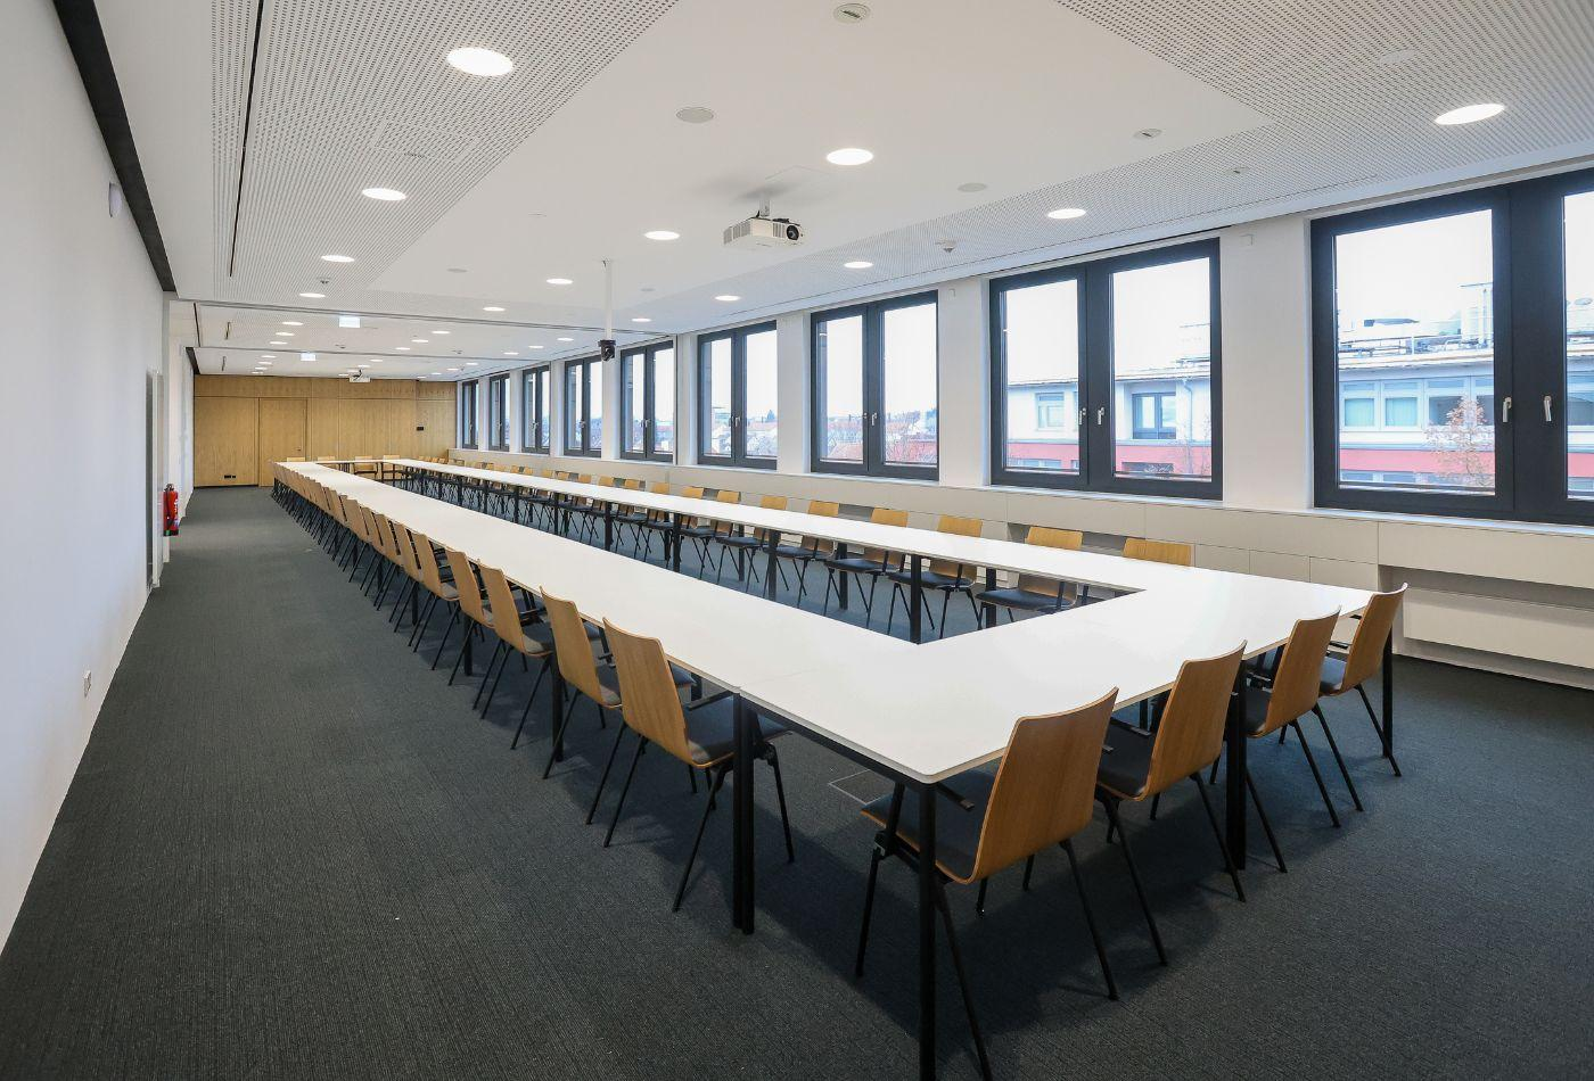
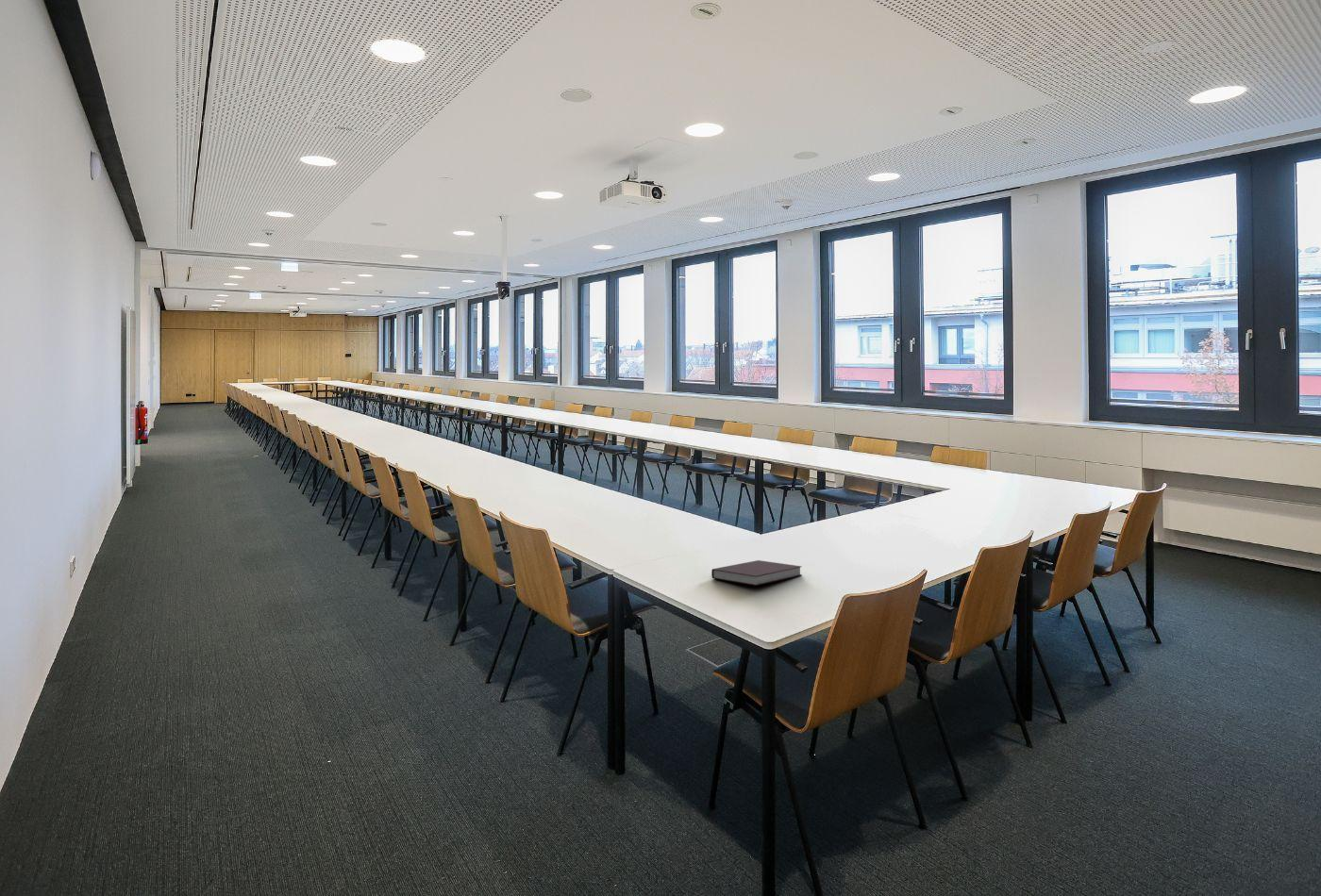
+ notebook [711,559,803,587]
